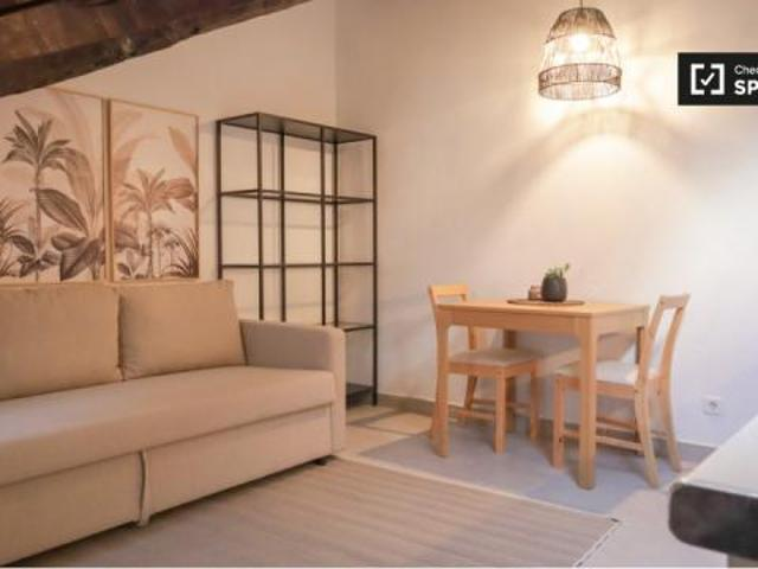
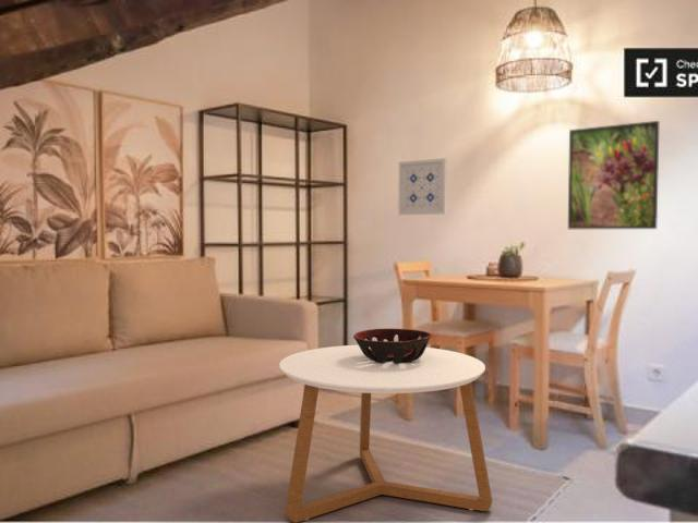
+ decorative bowl [352,327,433,364]
+ coffee table [278,344,493,523]
+ wall art [398,157,448,216]
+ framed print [567,120,660,230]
